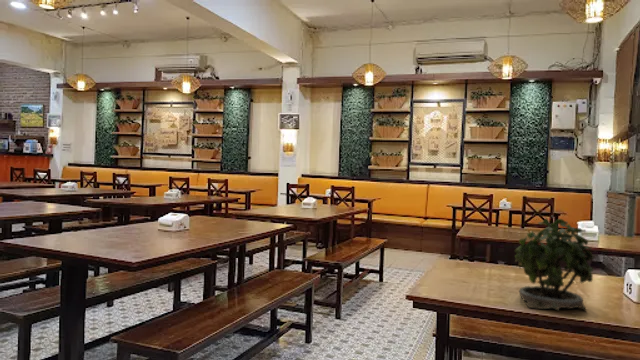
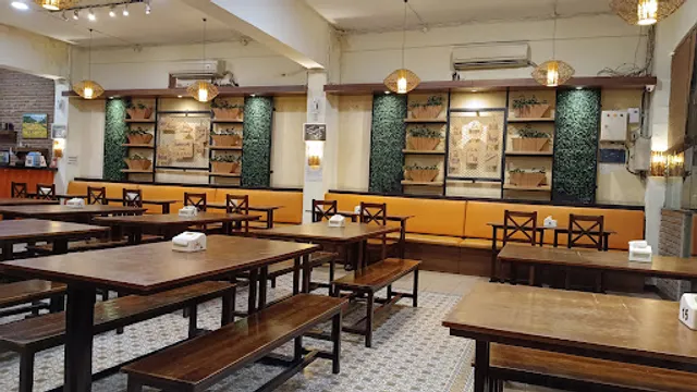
- potted plant [514,215,595,312]
